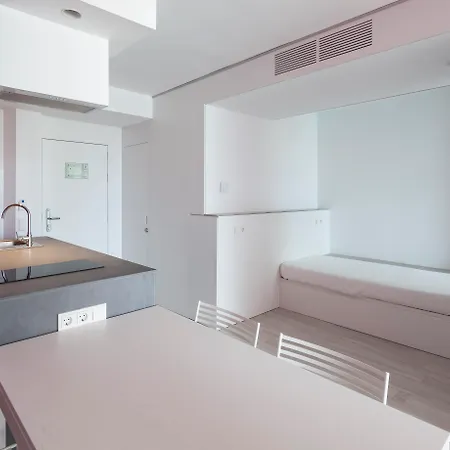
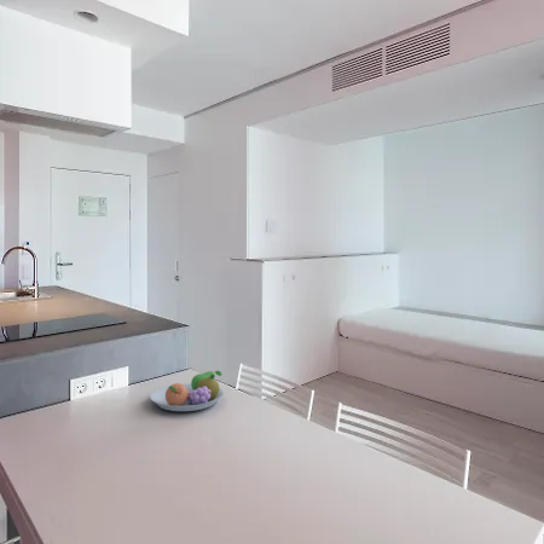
+ fruit bowl [149,370,225,412]
